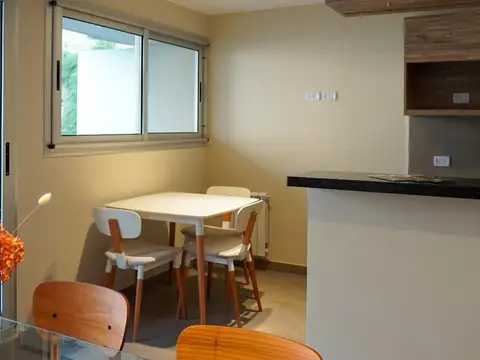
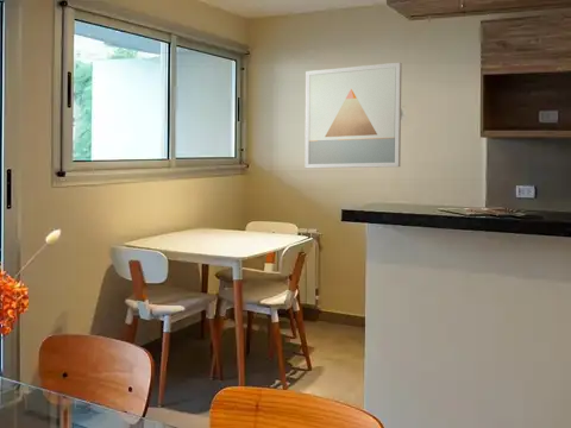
+ wall art [303,62,403,169]
